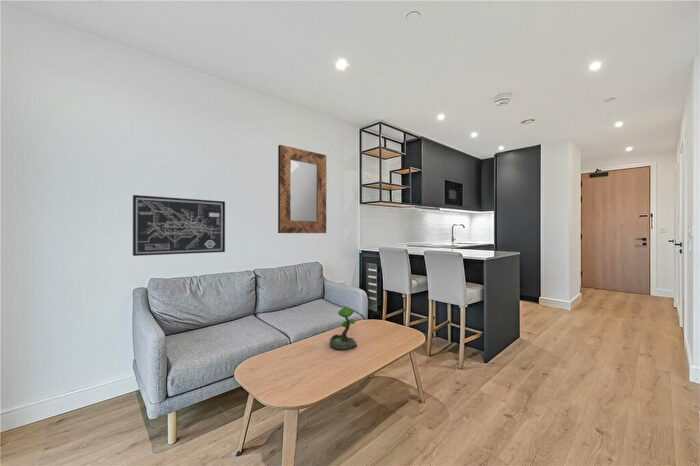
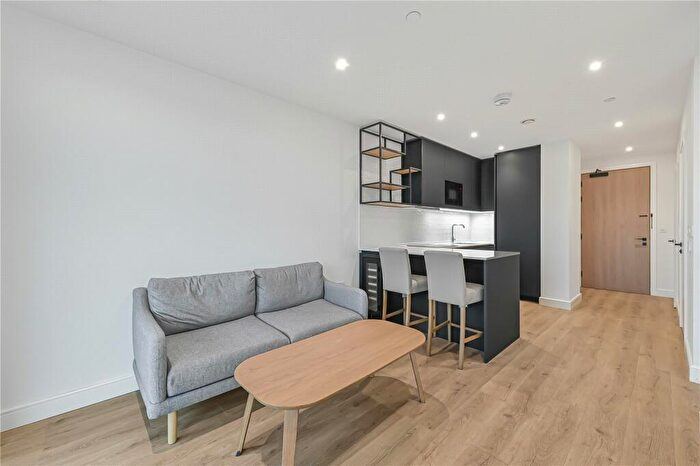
- wall art [132,194,226,257]
- plant [329,306,358,351]
- home mirror [277,144,327,234]
